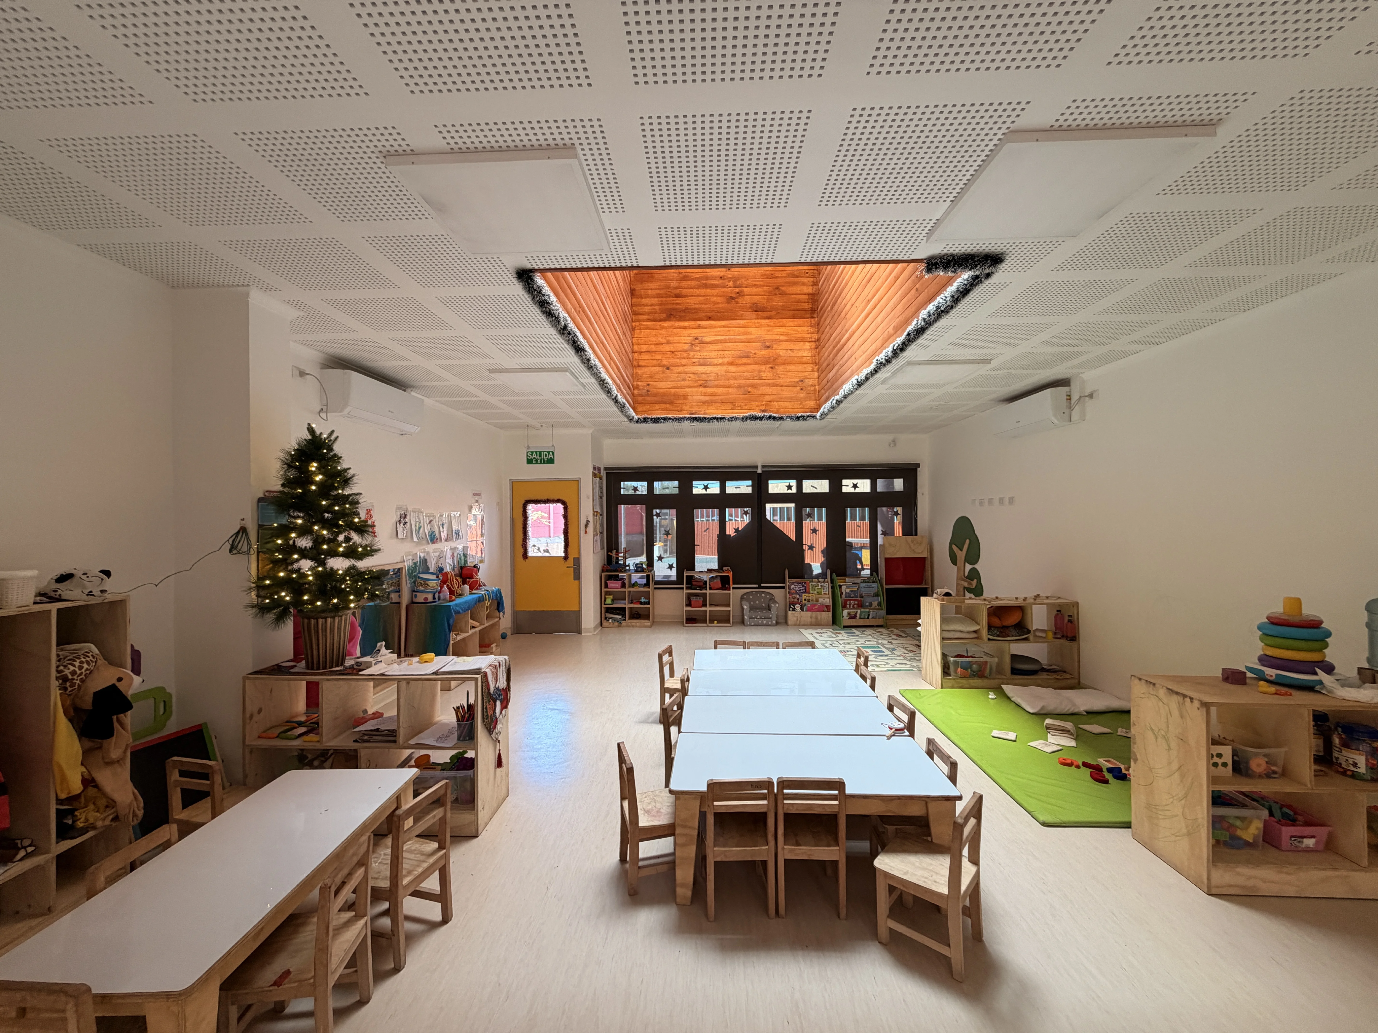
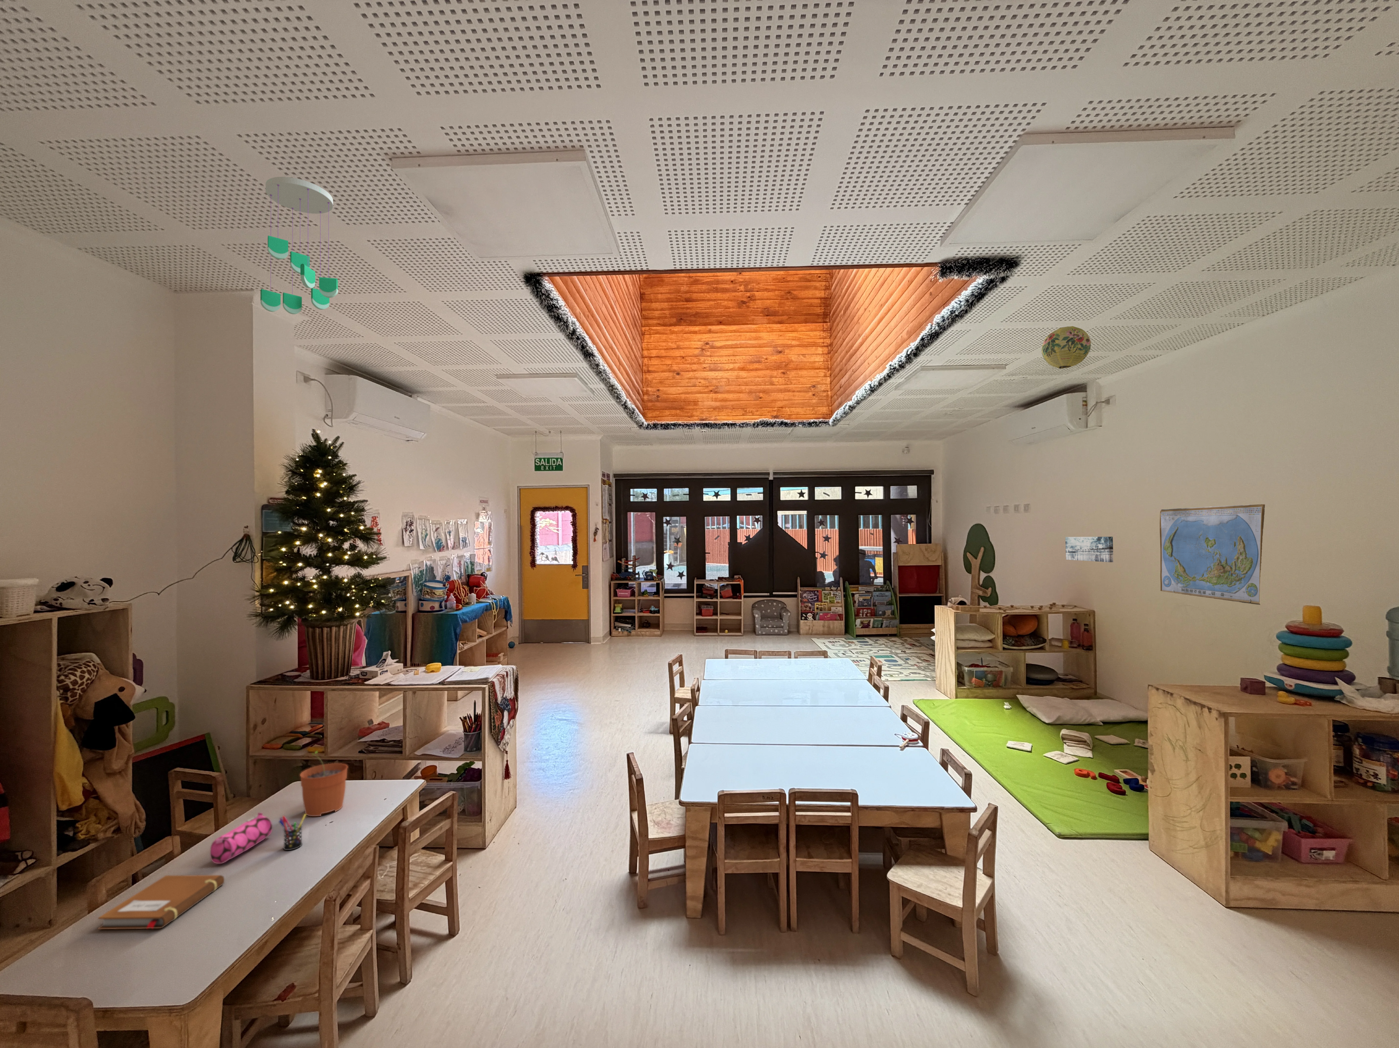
+ notebook [98,875,225,929]
+ pen holder [278,814,306,851]
+ paper lantern [1041,326,1092,369]
+ wall art [1065,536,1114,563]
+ world map [1159,504,1266,605]
+ plant pot [300,751,348,817]
+ pencil case [209,812,273,864]
+ ceiling mobile [260,176,338,315]
